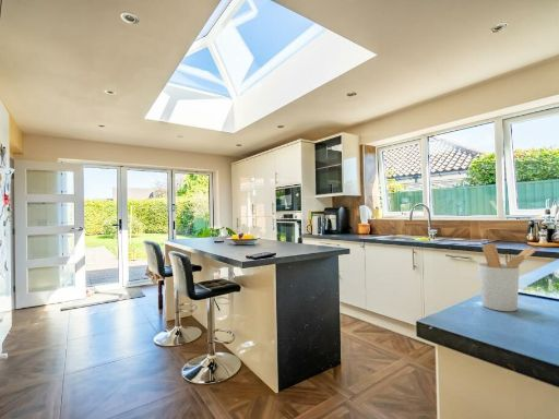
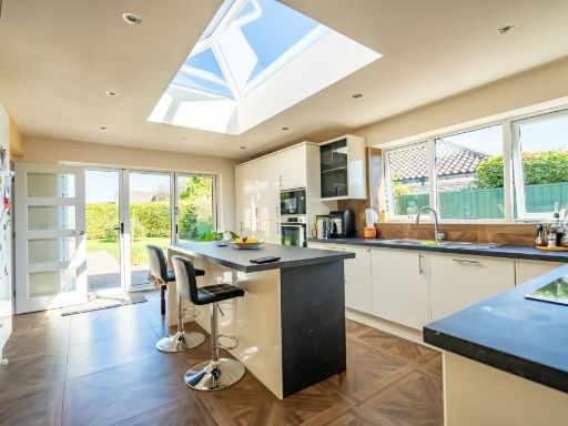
- utensil holder [477,242,537,312]
